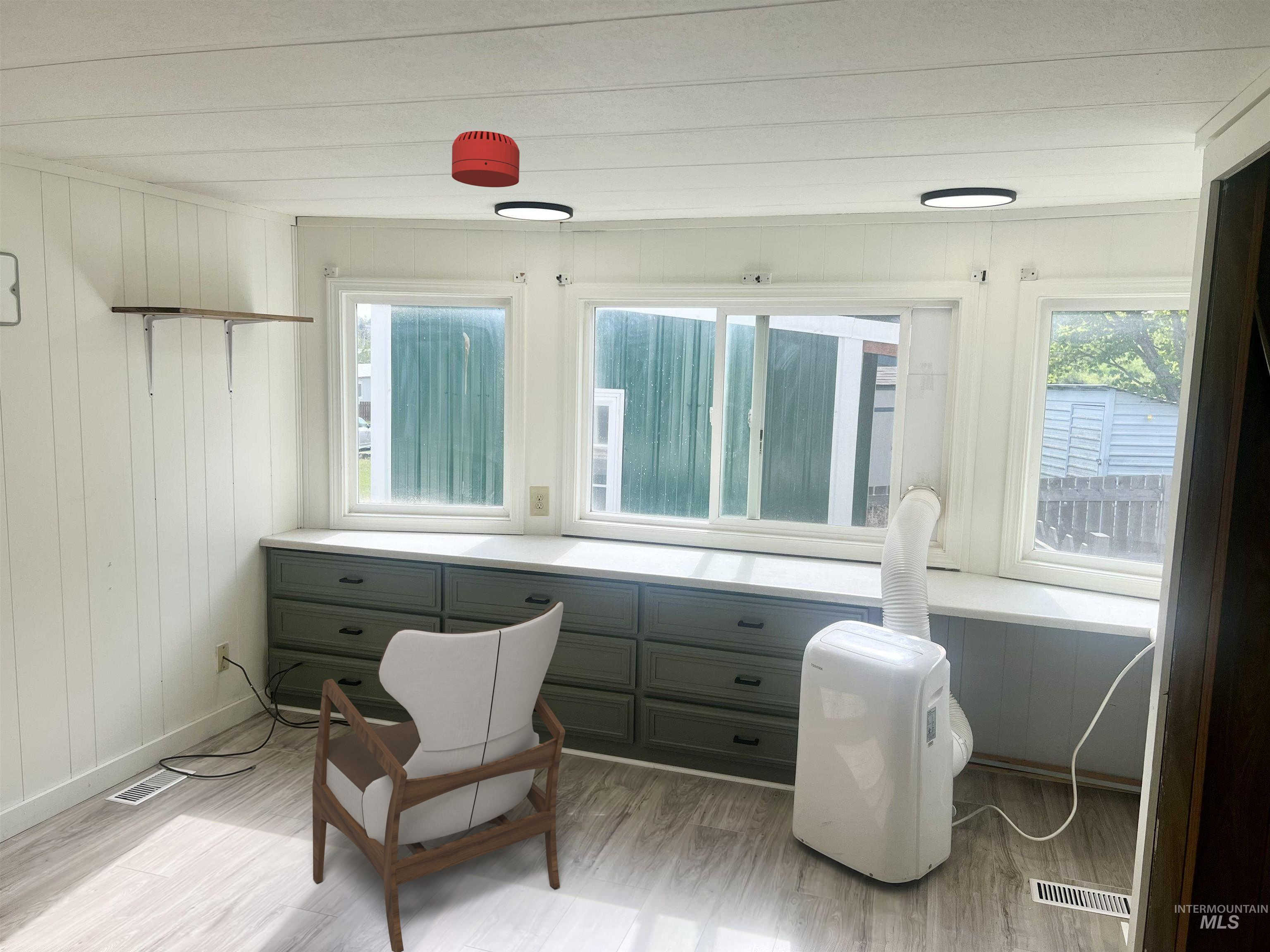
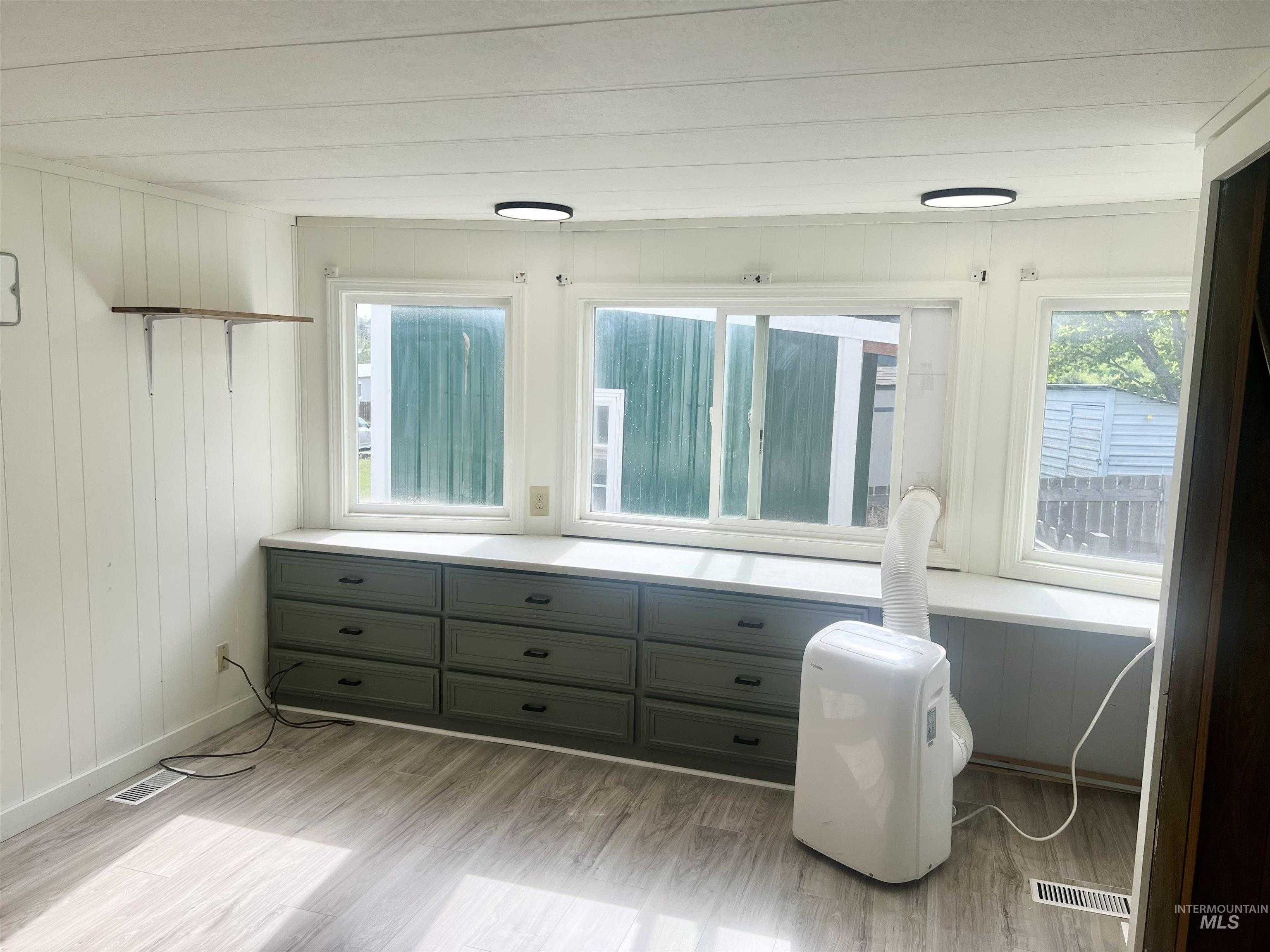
- smoke detector [451,131,520,188]
- armchair [312,601,566,952]
